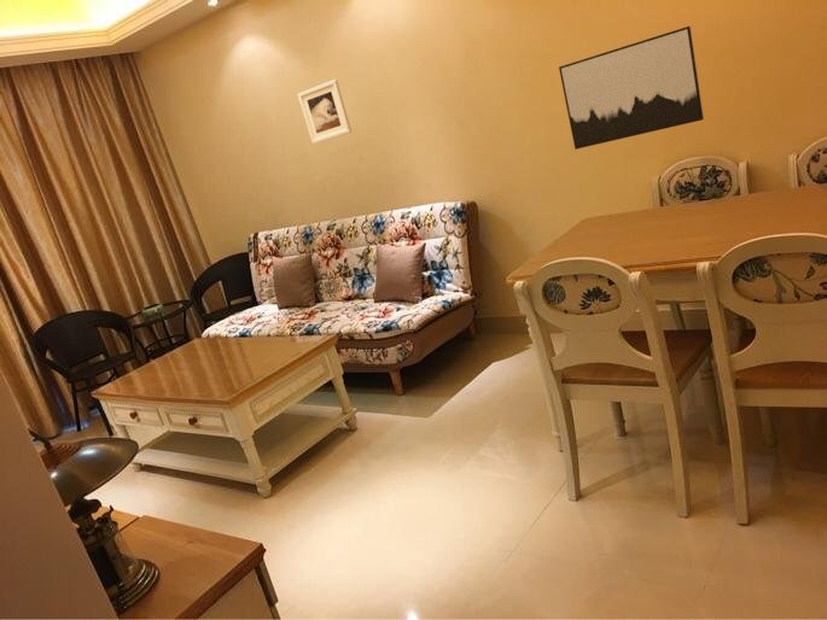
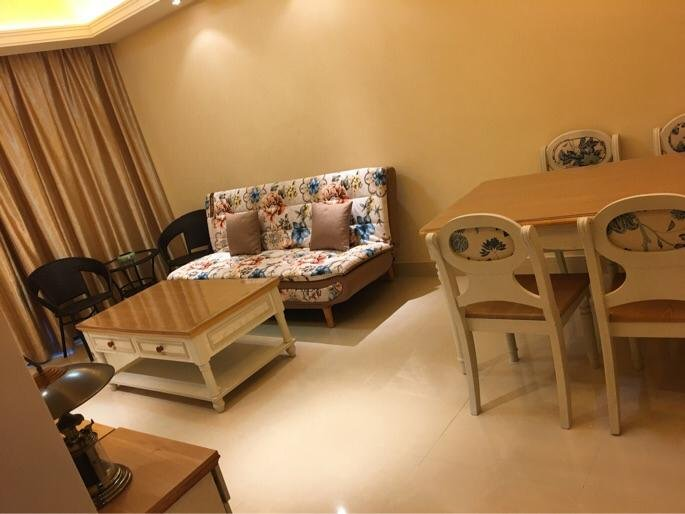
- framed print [297,78,353,145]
- wall art [558,25,705,151]
